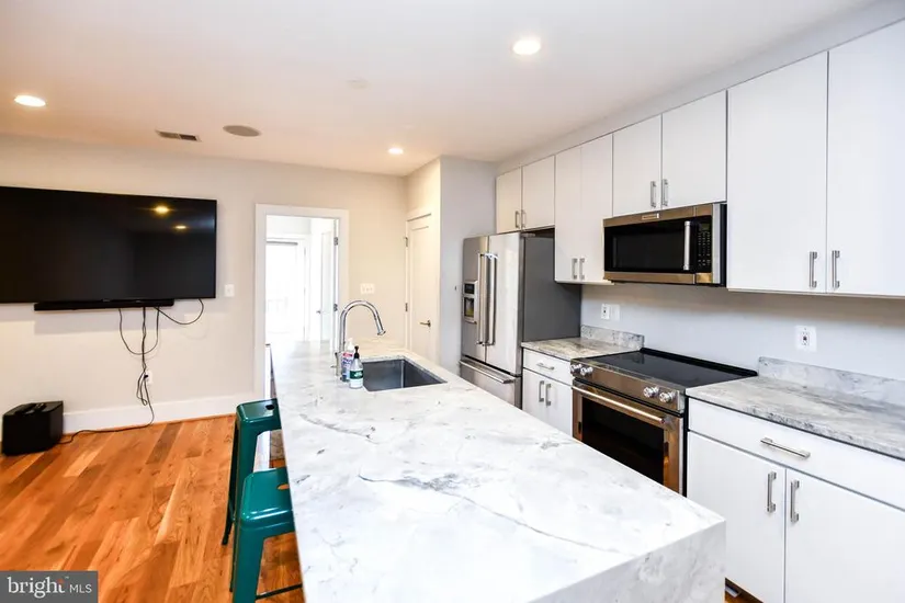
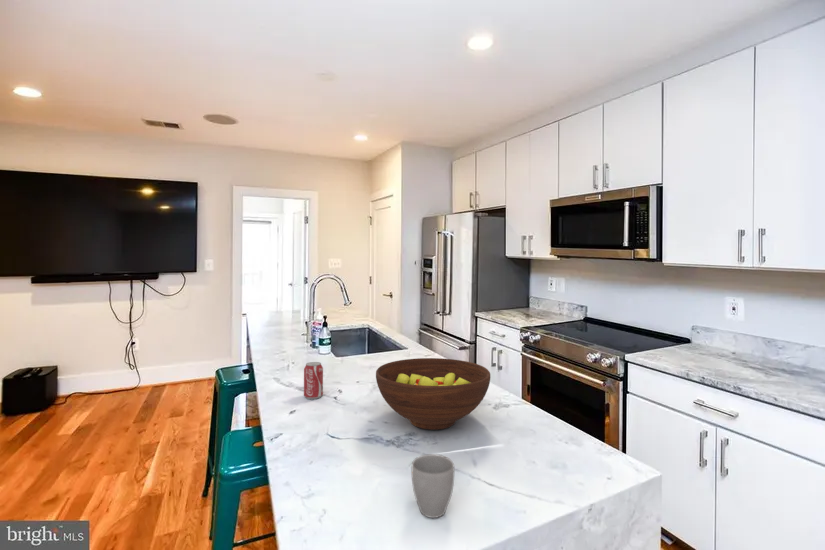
+ fruit bowl [375,357,491,431]
+ beverage can [303,361,324,400]
+ mug [411,453,455,519]
